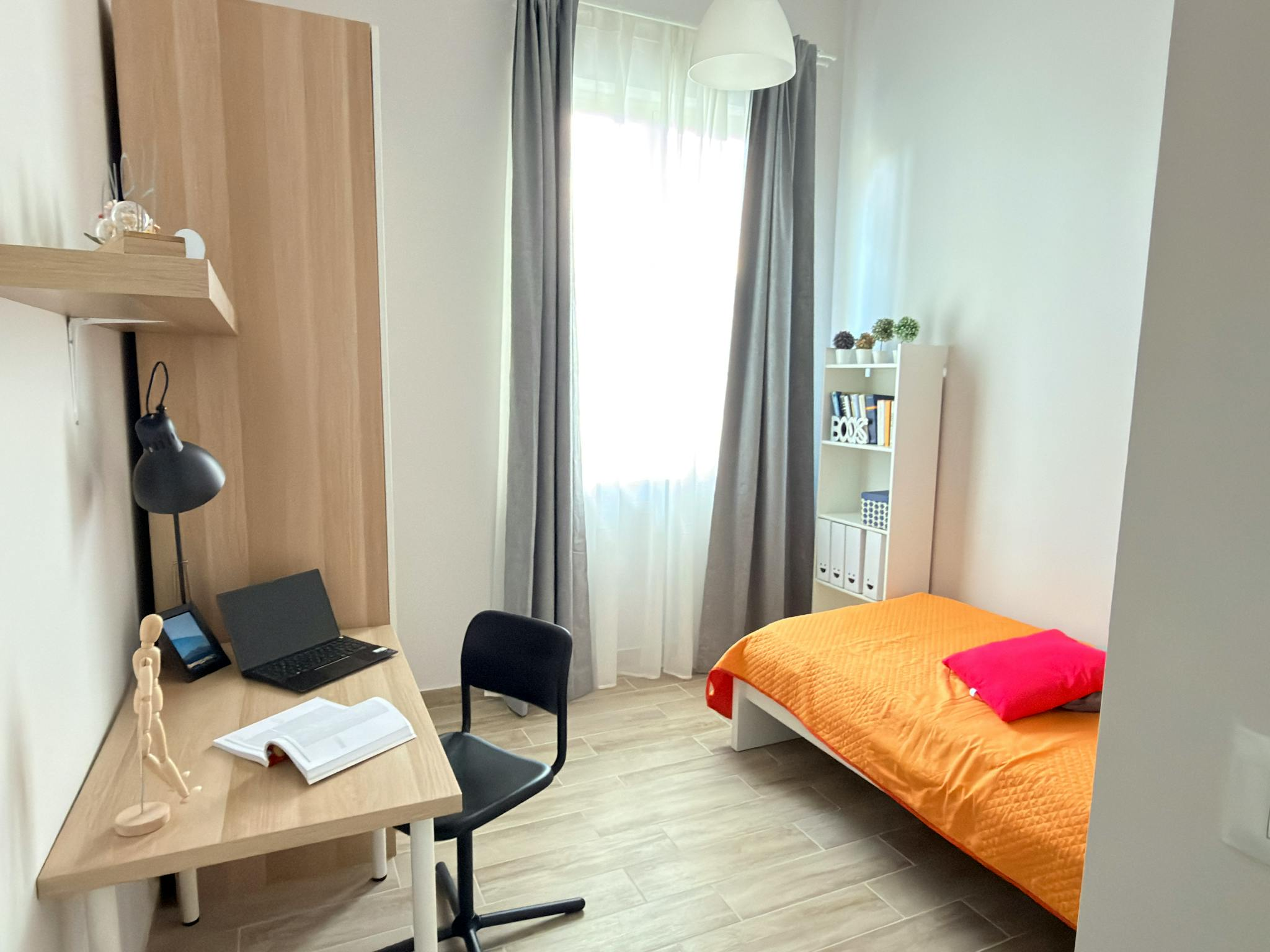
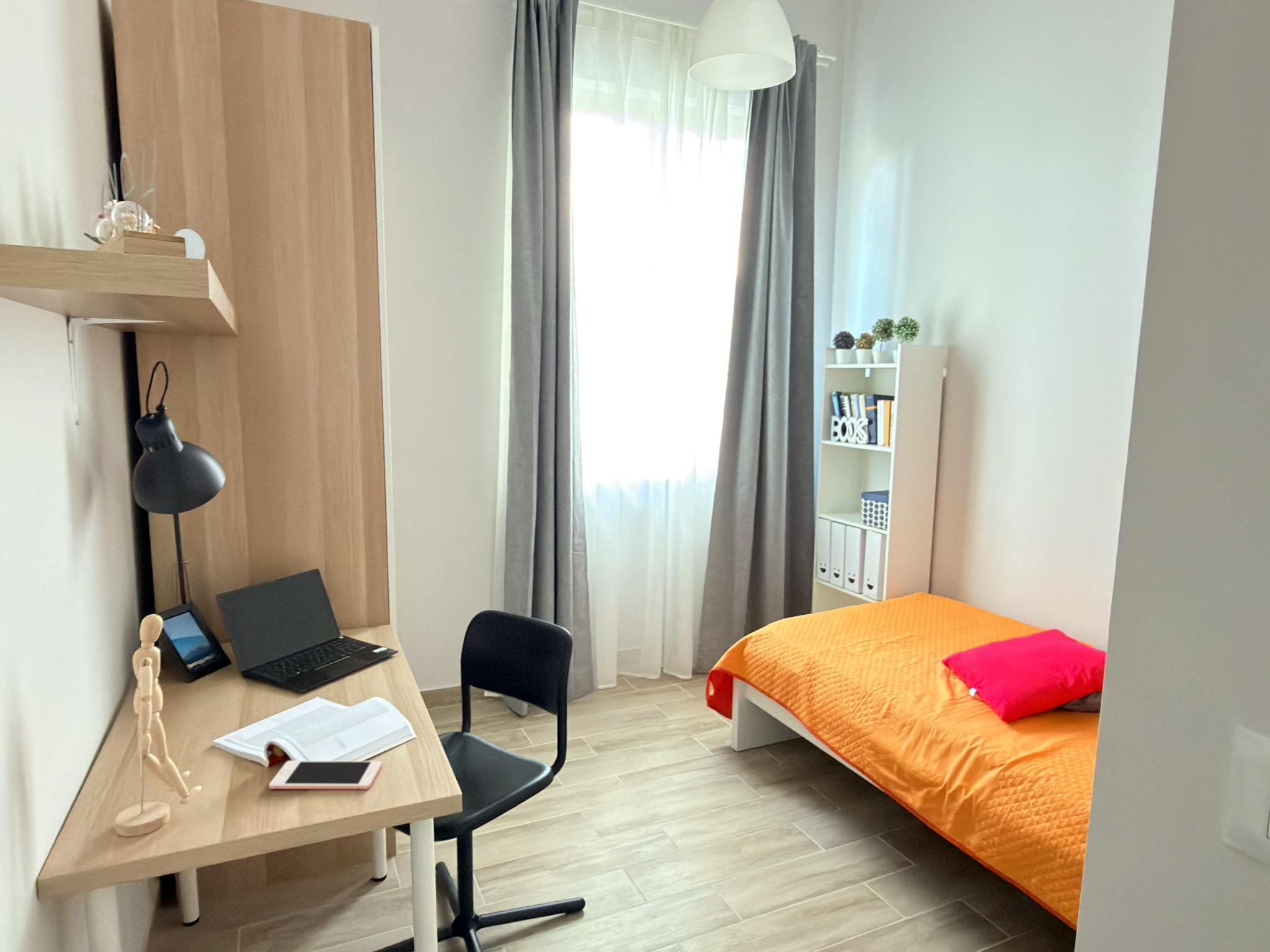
+ cell phone [269,760,382,790]
